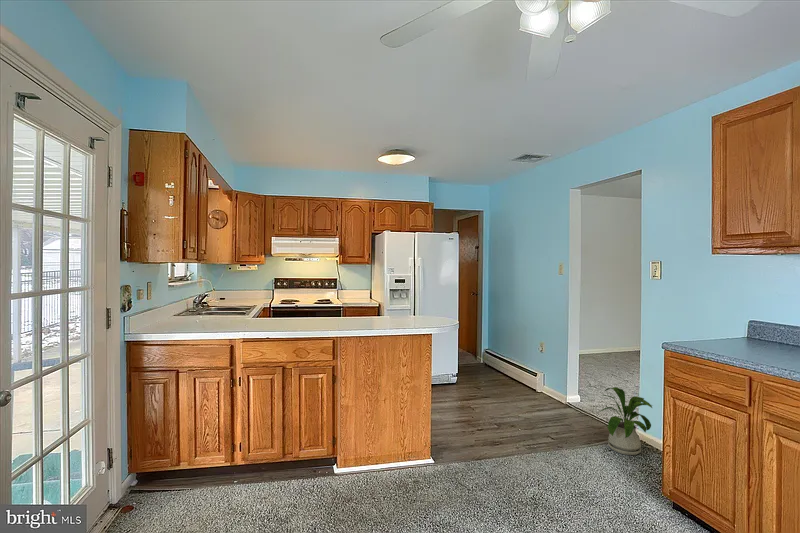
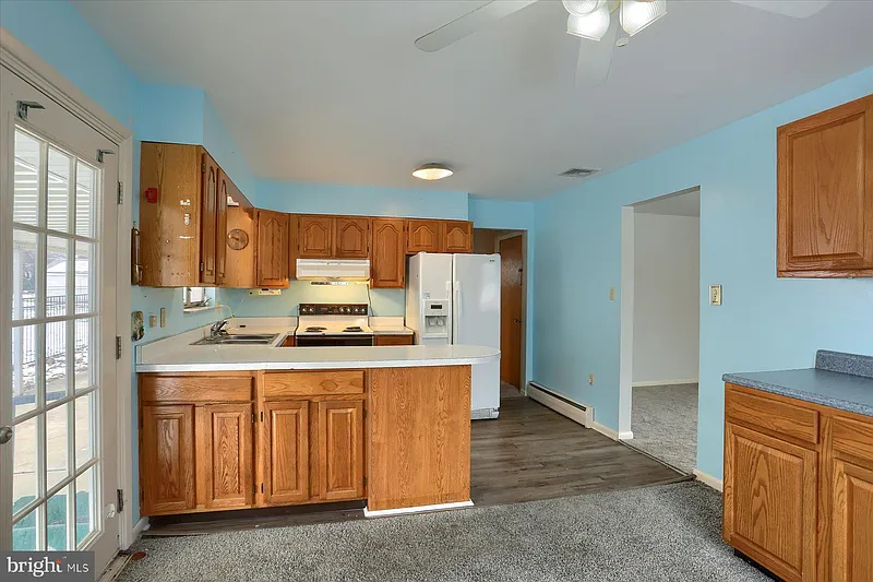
- house plant [599,386,654,456]
